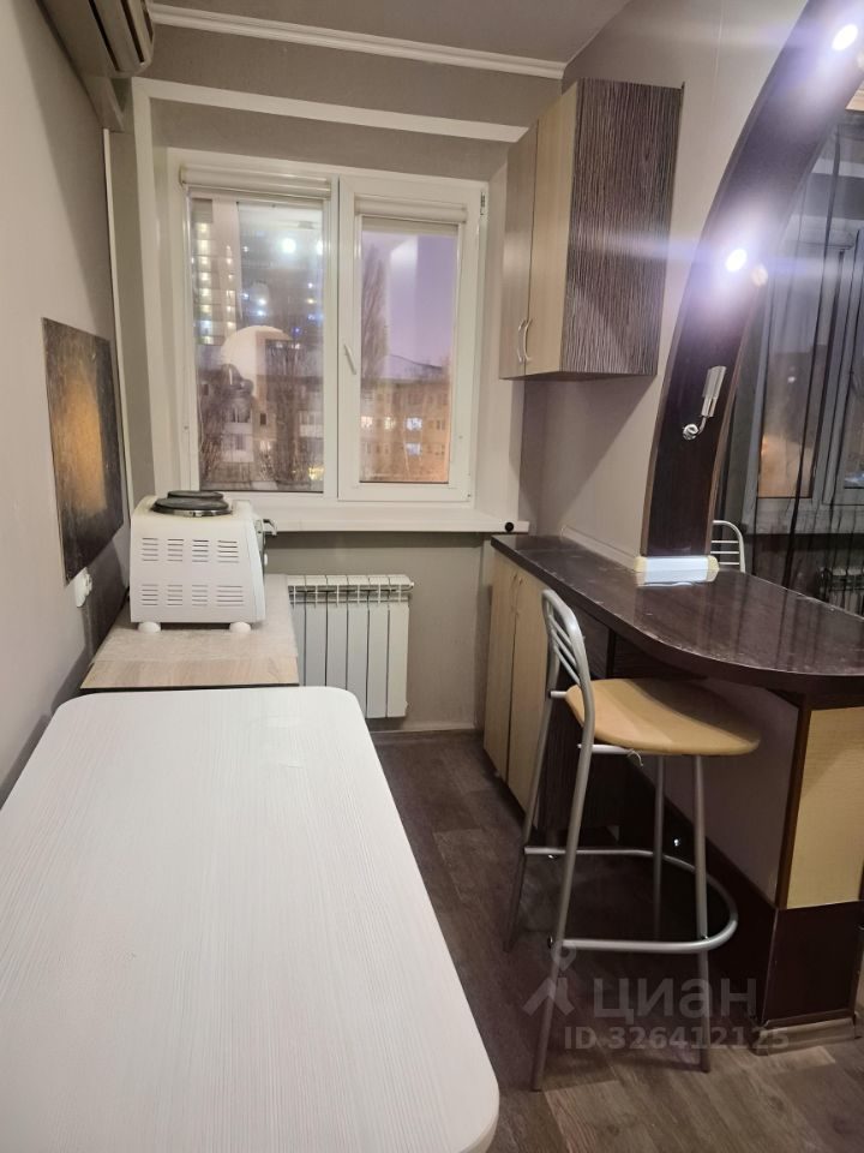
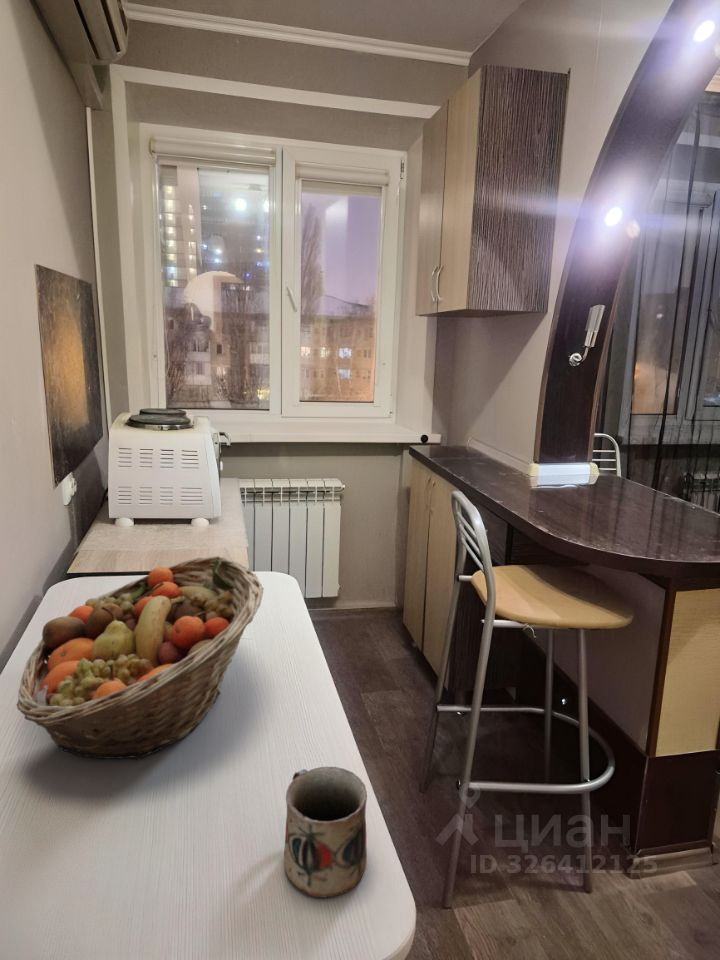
+ mug [283,766,368,899]
+ fruit basket [16,555,265,761]
